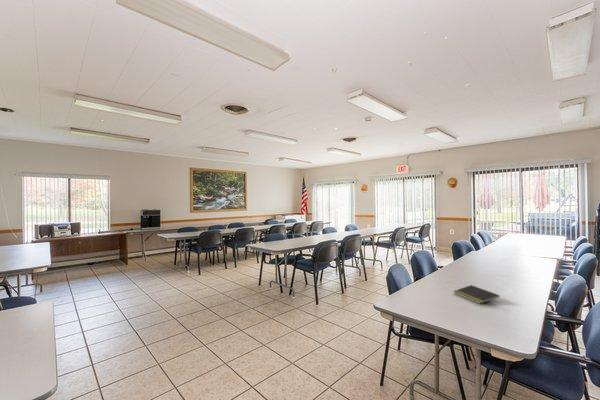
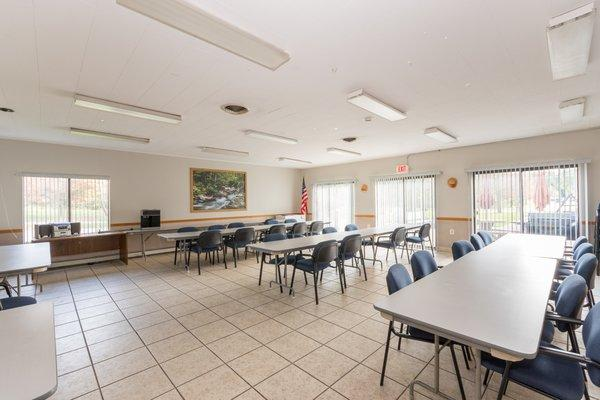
- notepad [453,284,500,305]
